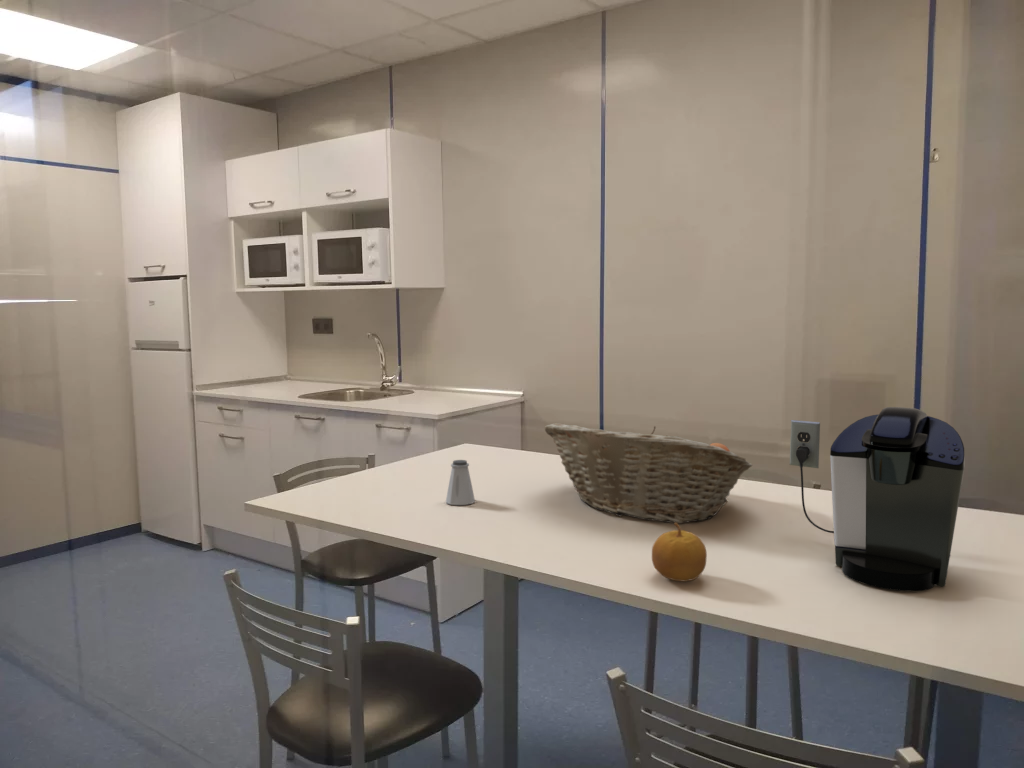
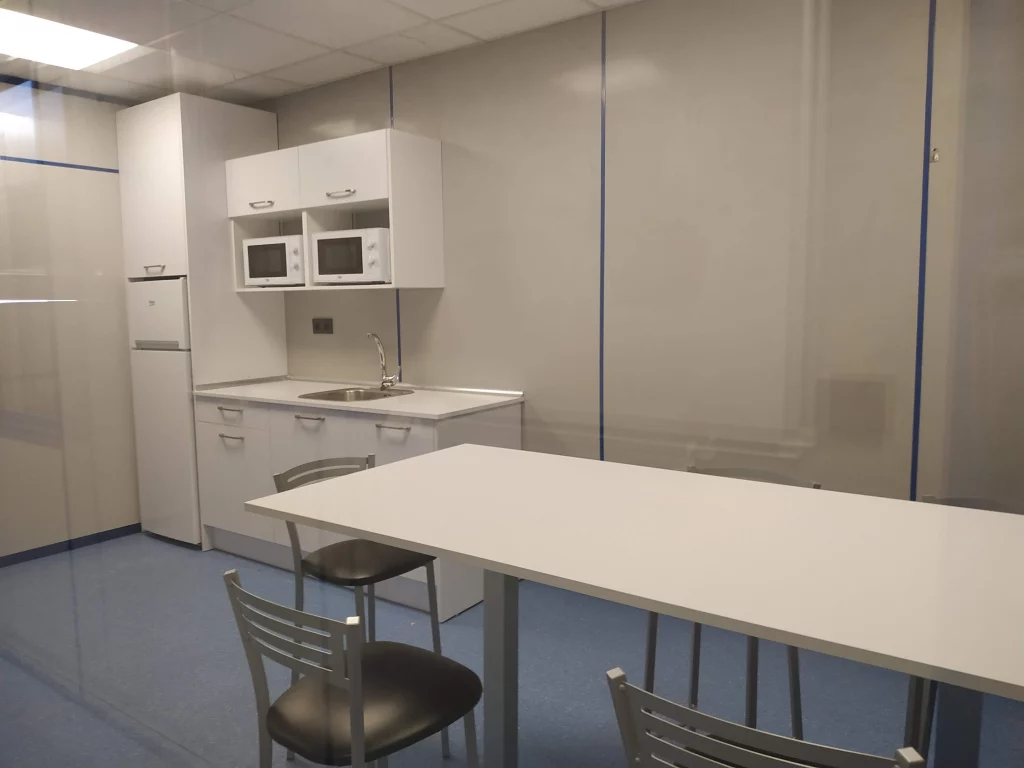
- coffee maker [789,406,966,592]
- saltshaker [445,459,476,506]
- fruit [651,522,708,582]
- fruit basket [544,422,753,524]
